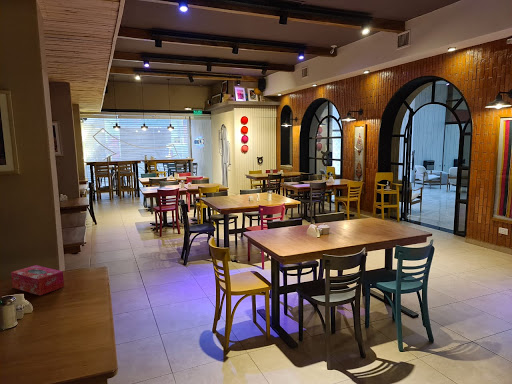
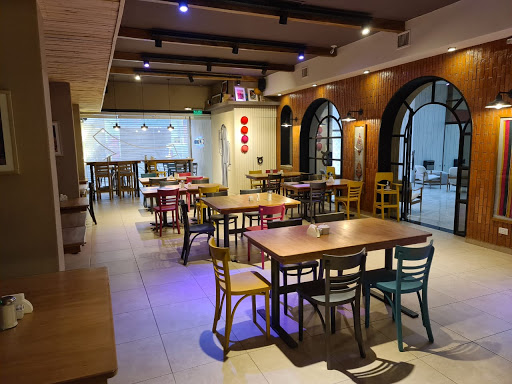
- tissue box [10,264,65,296]
